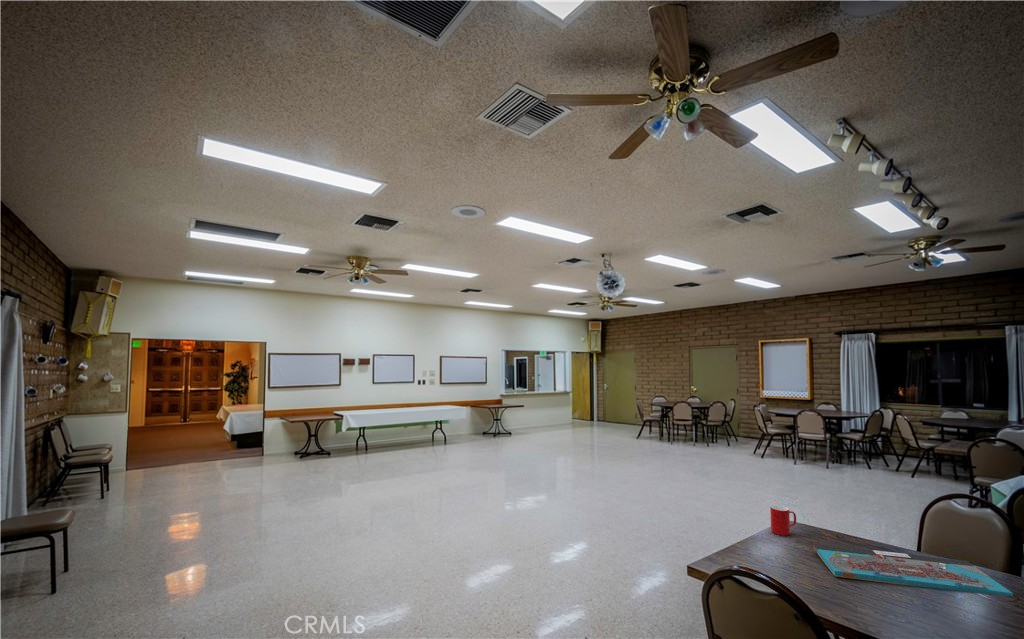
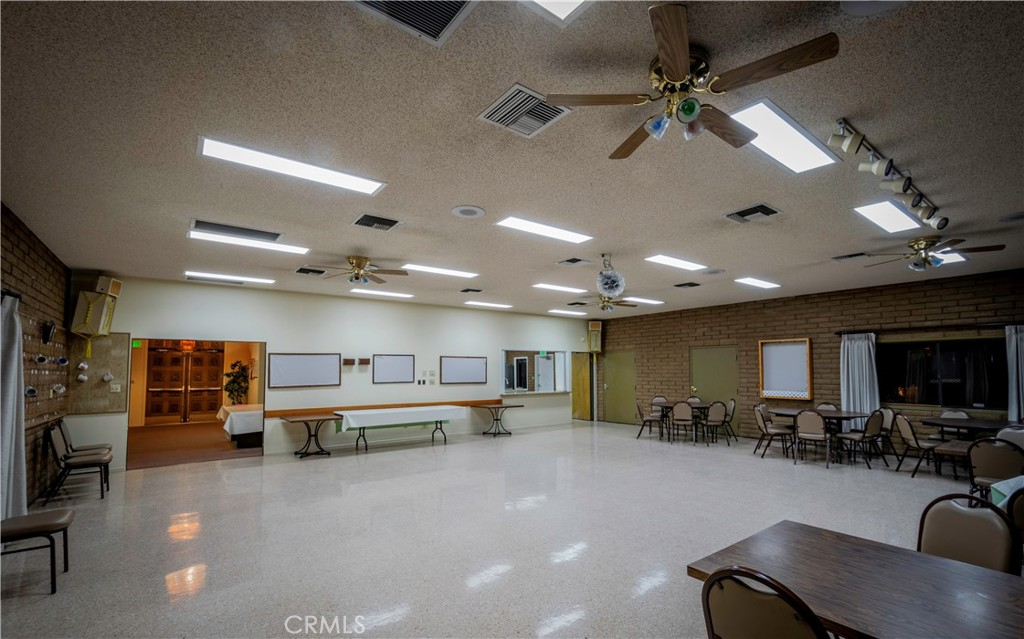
- cup [769,504,797,537]
- board game [813,543,1014,597]
